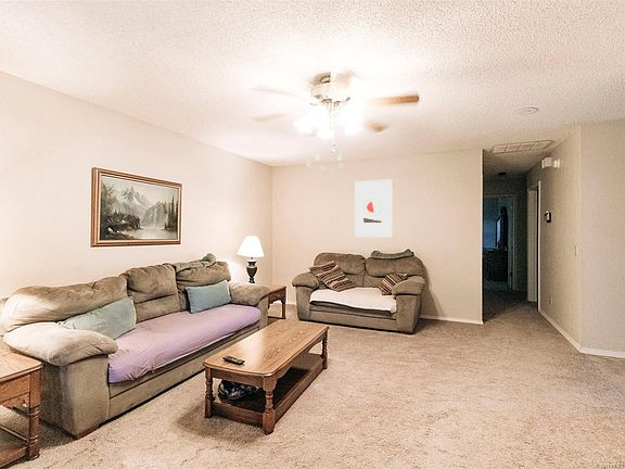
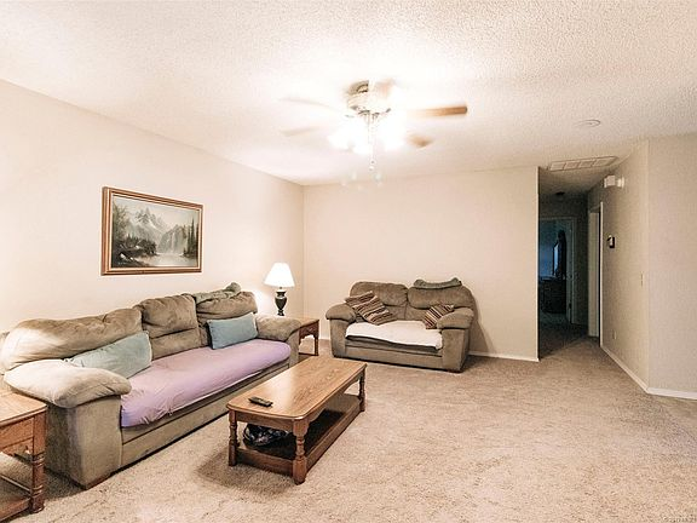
- wall art [354,178,393,238]
